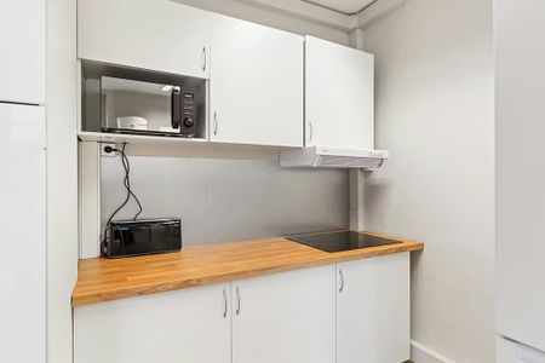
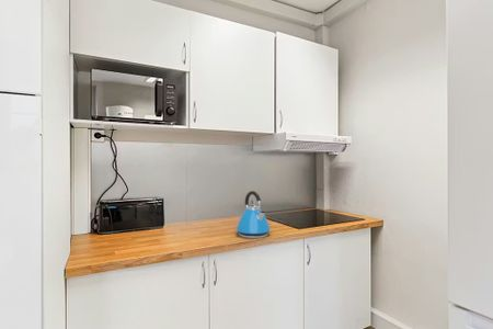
+ kettle [236,190,272,239]
